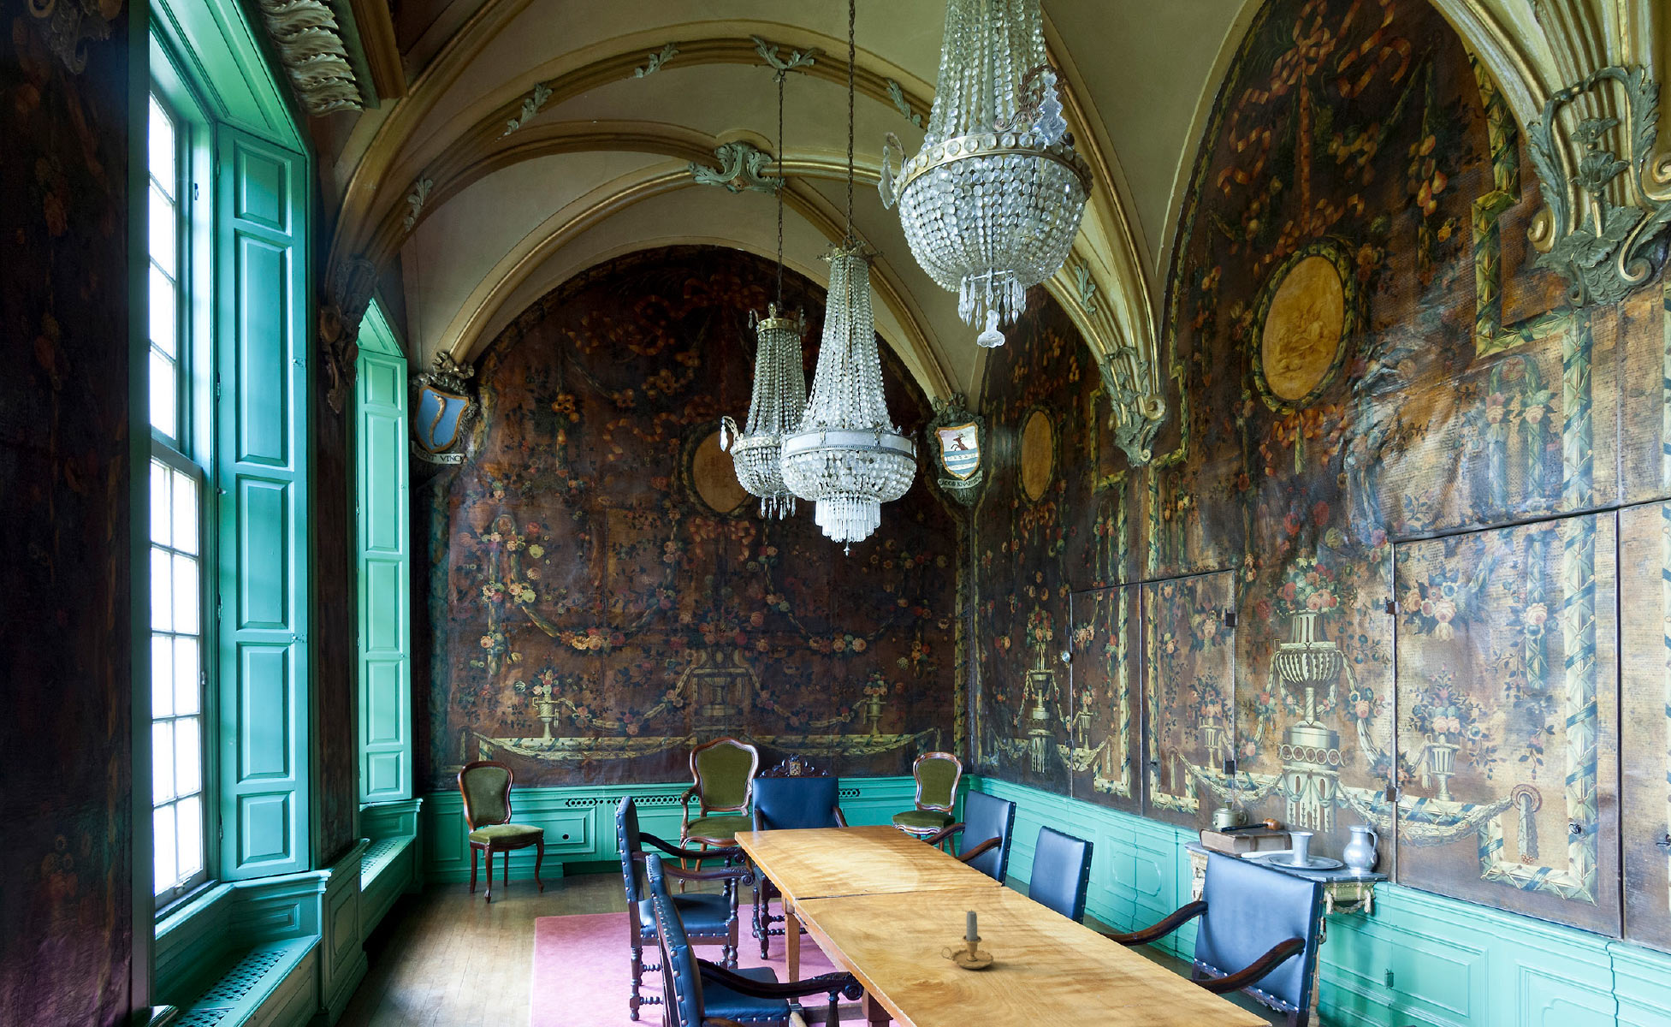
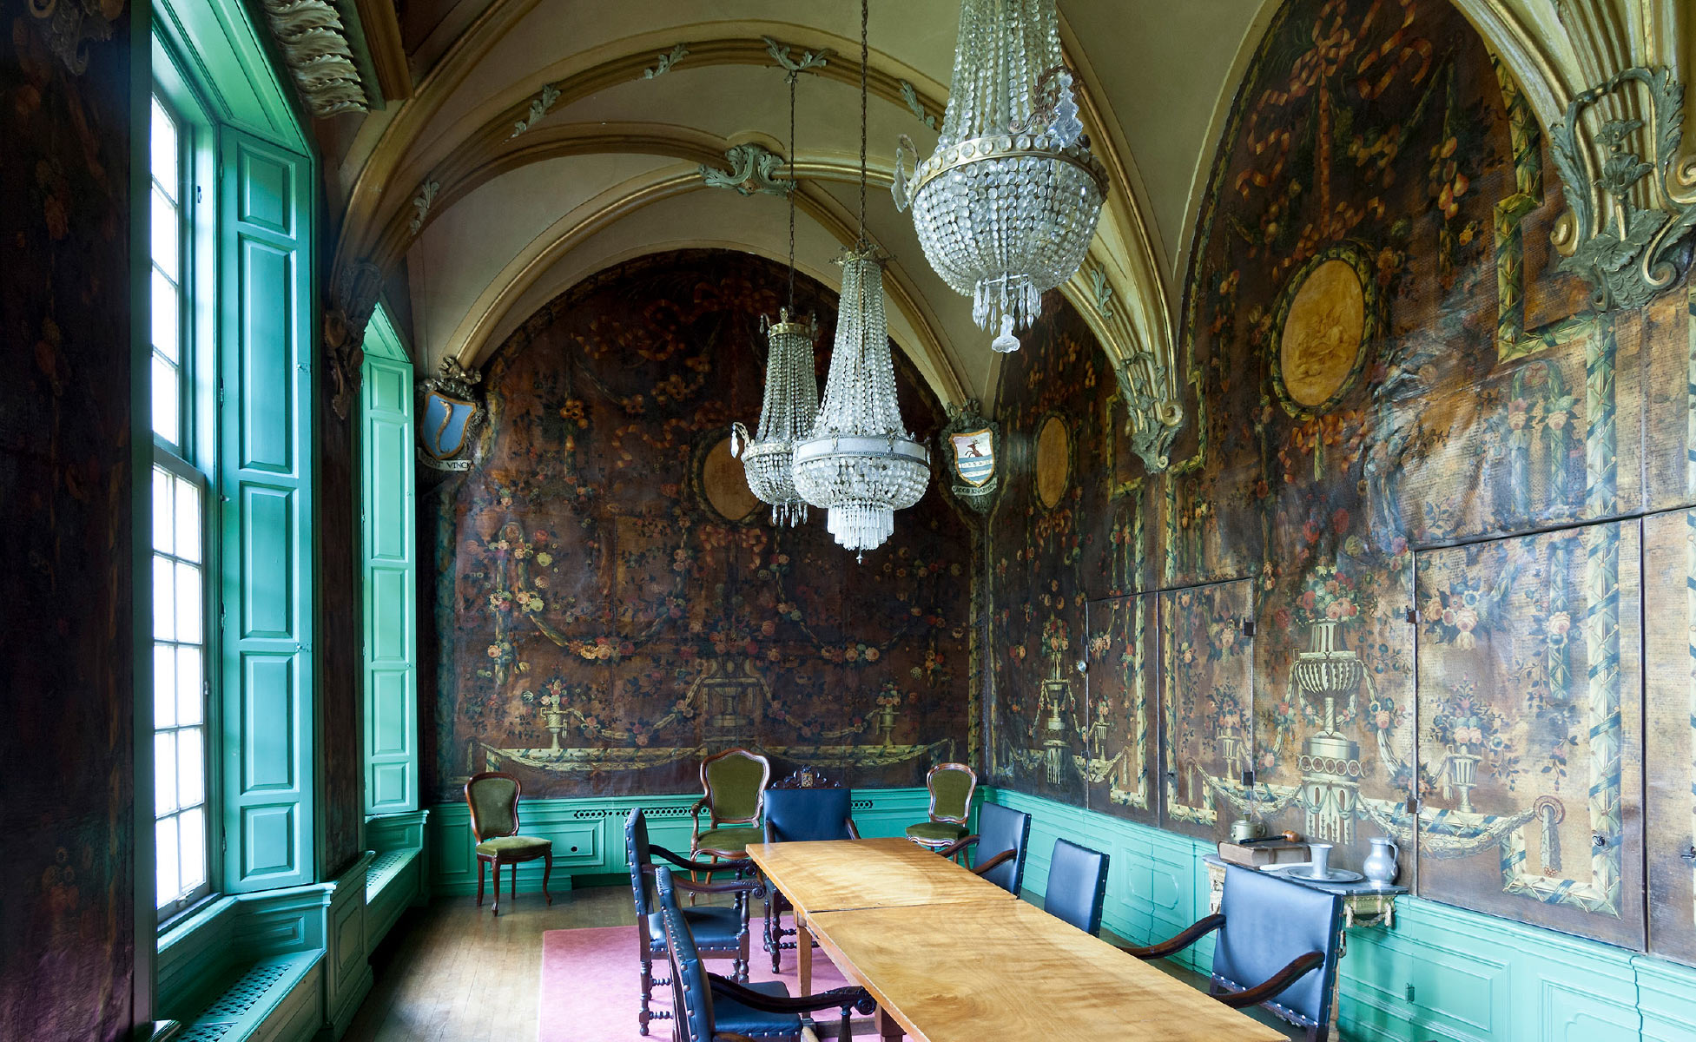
- candlestick [941,909,994,970]
